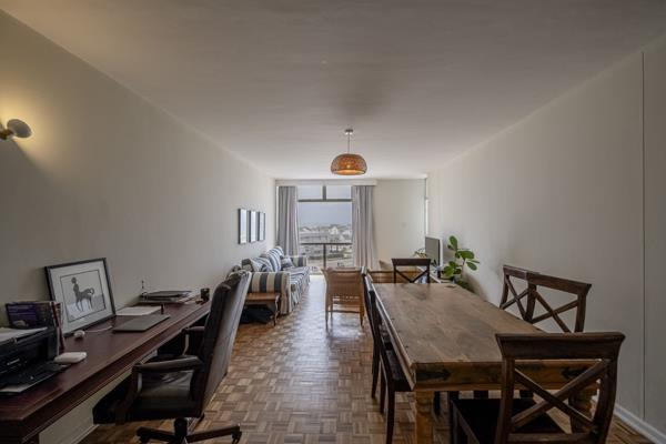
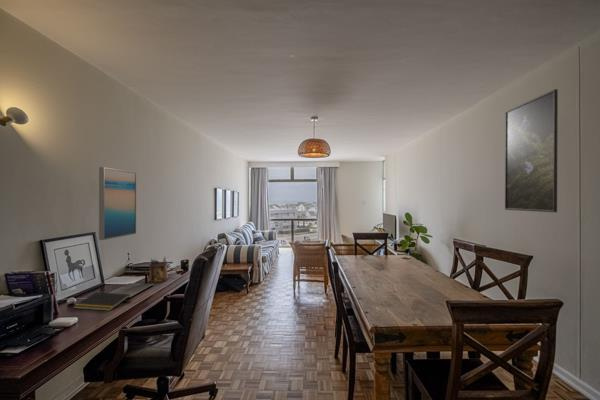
+ desk organizer [148,256,168,283]
+ wall art [98,166,137,241]
+ notepad [73,291,131,312]
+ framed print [504,88,559,213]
